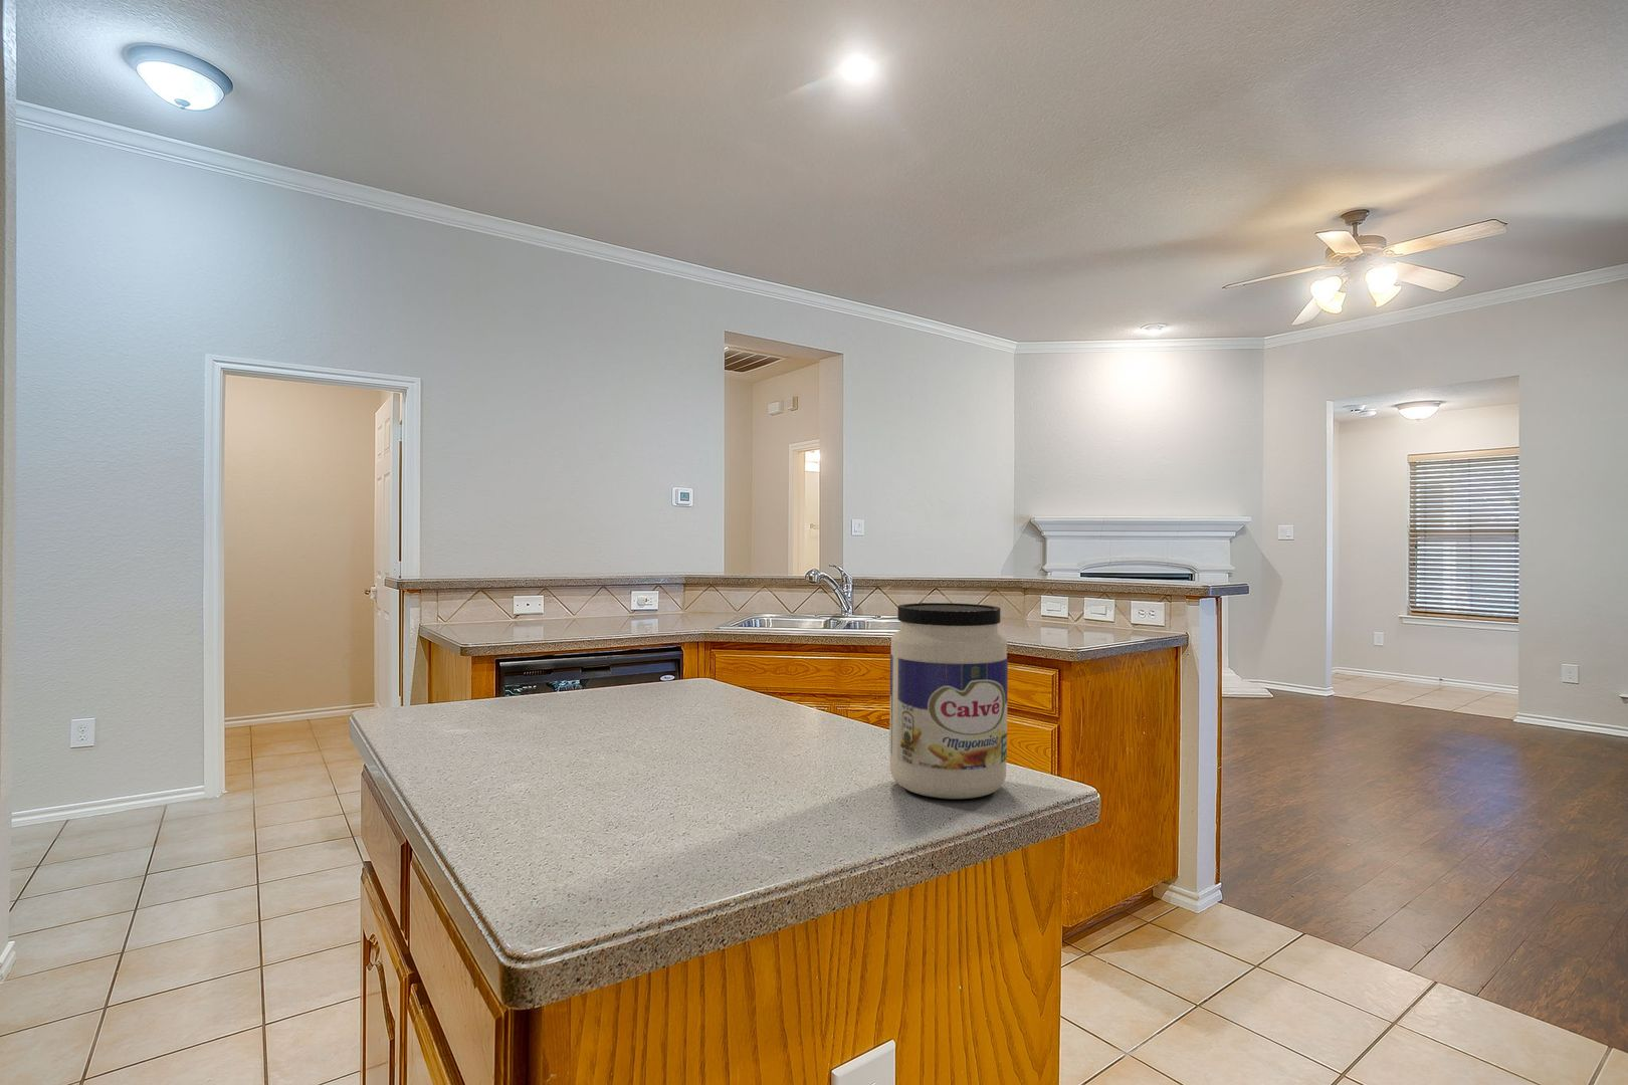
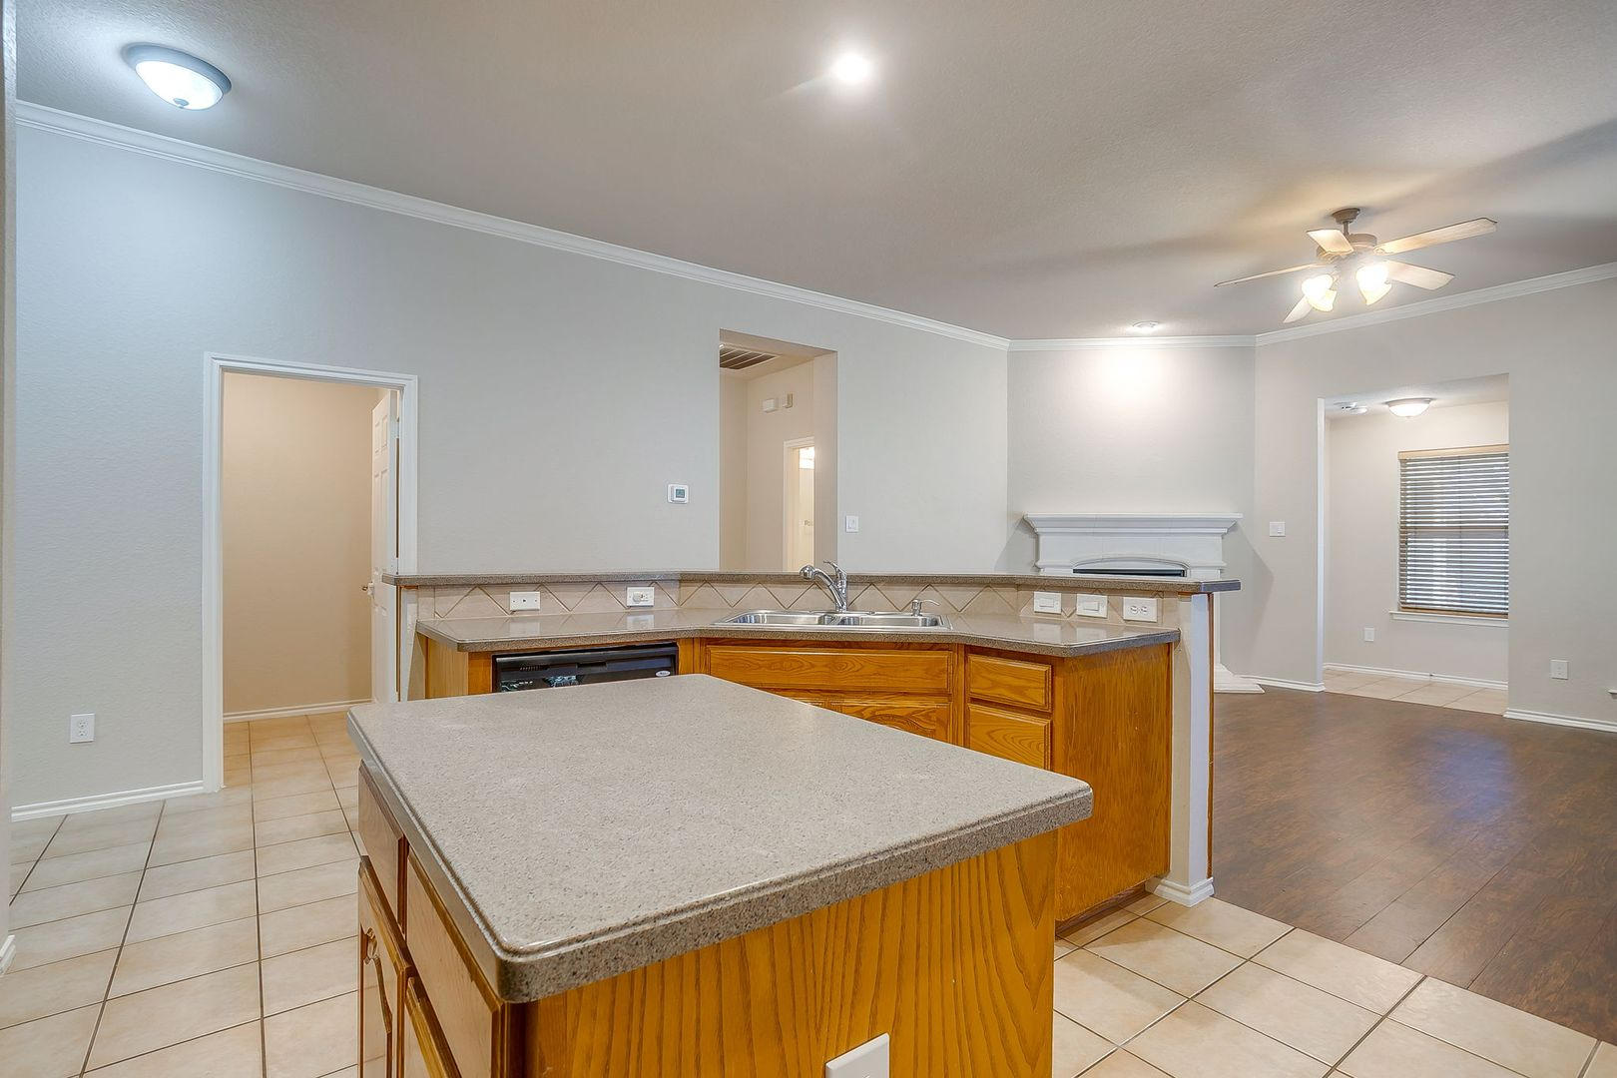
- jar [888,602,1009,799]
